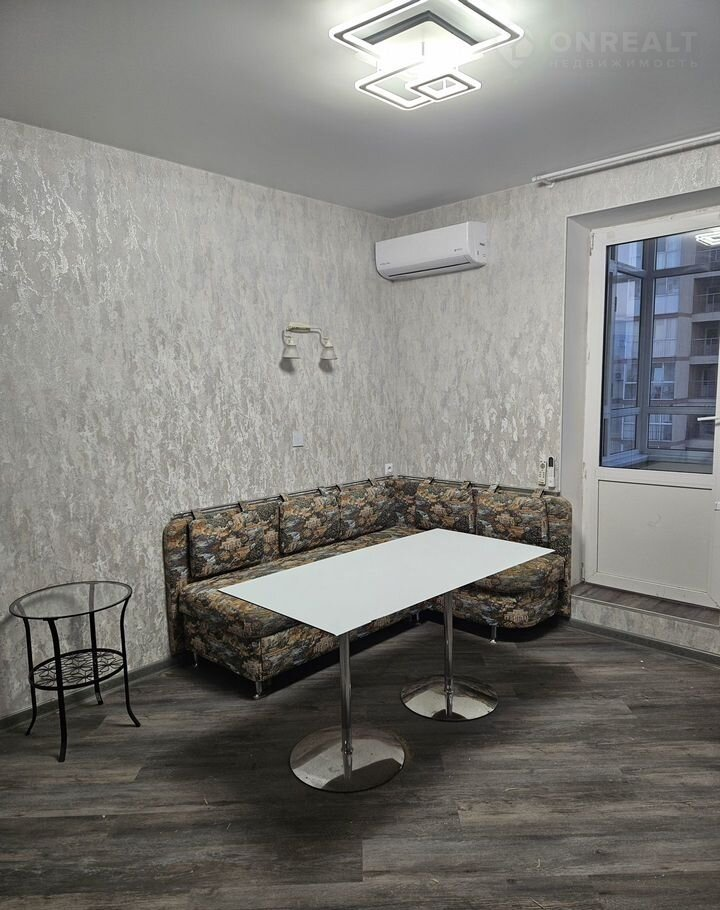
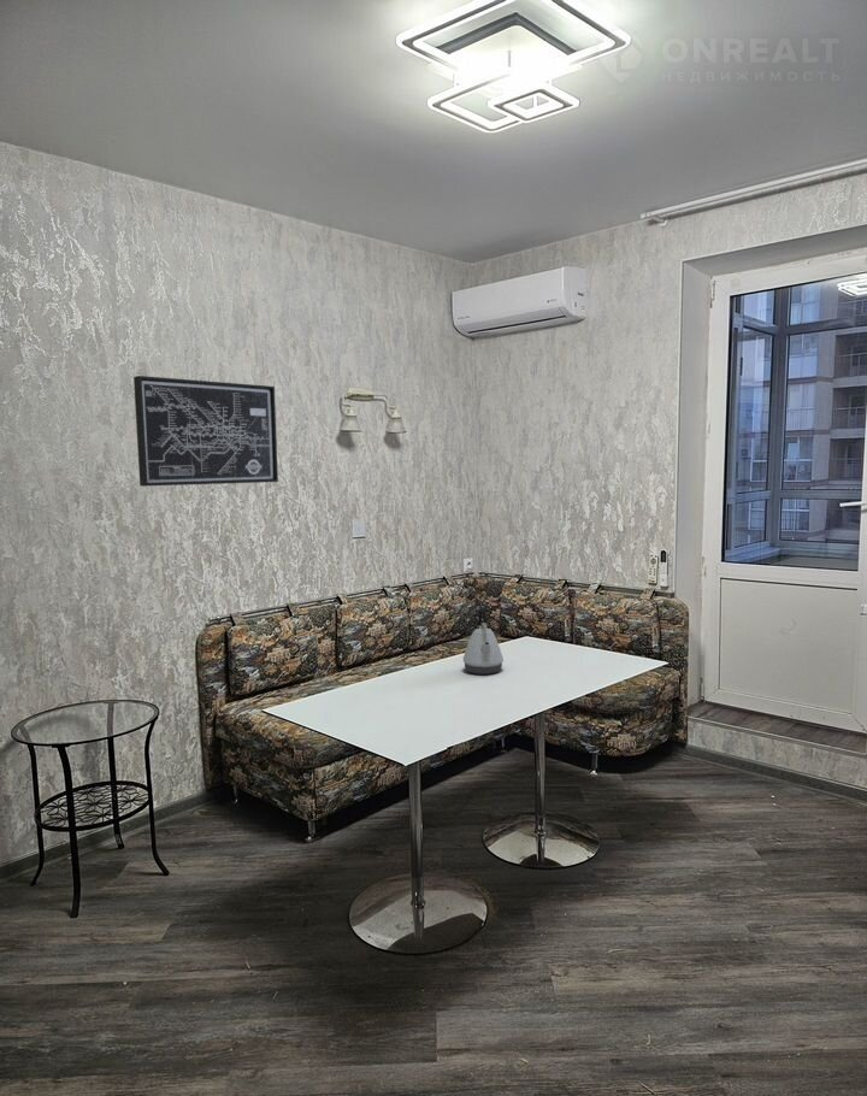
+ wall art [132,375,279,488]
+ kettle [462,607,505,676]
